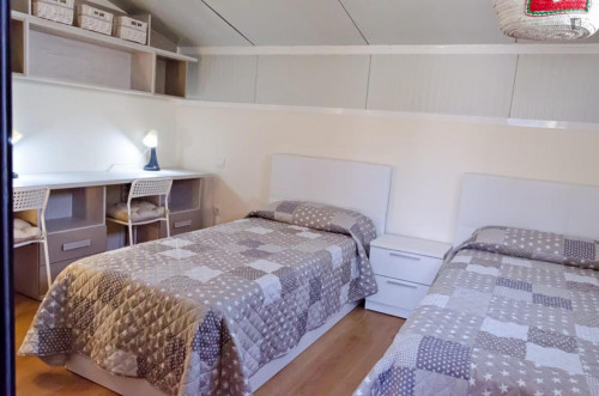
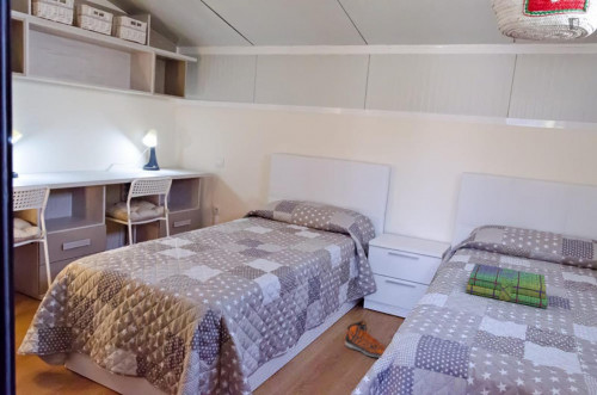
+ stack of books [464,263,549,309]
+ sneaker [344,320,388,358]
